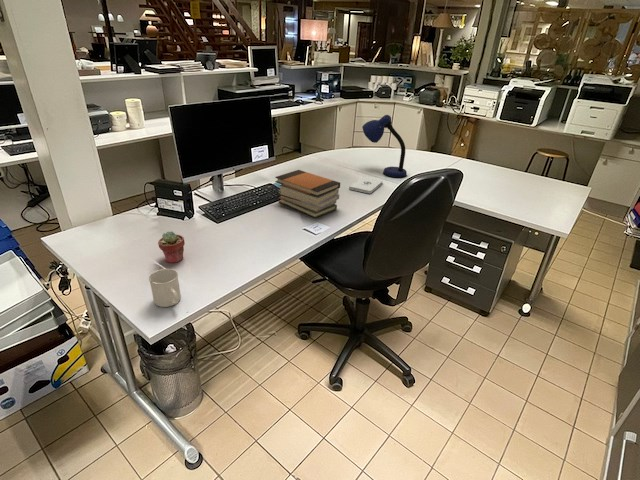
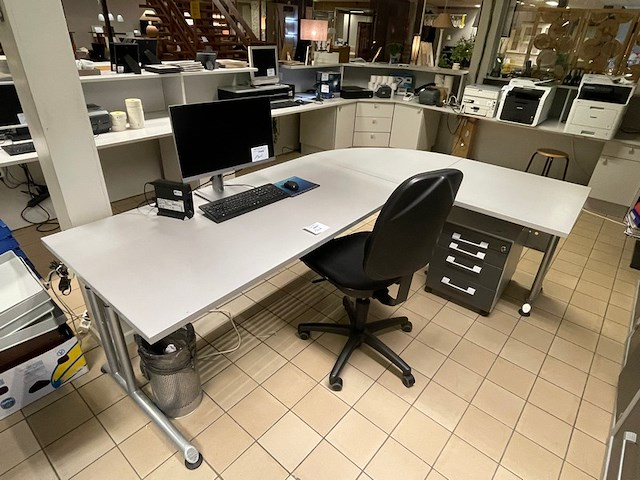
- cup [148,268,182,308]
- book stack [274,169,341,219]
- desk lamp [361,114,408,179]
- notepad [348,175,384,194]
- potted succulent [157,230,186,264]
